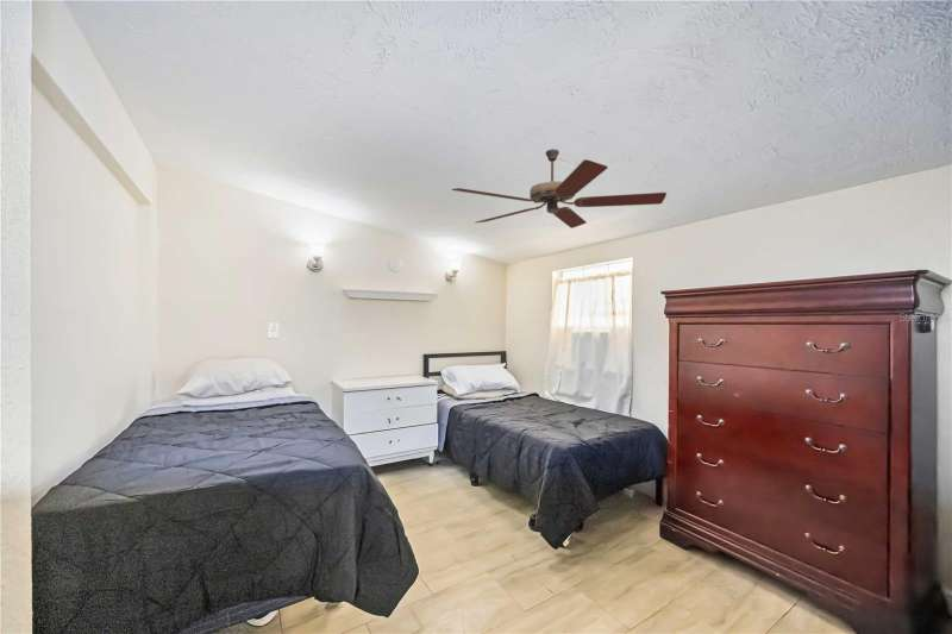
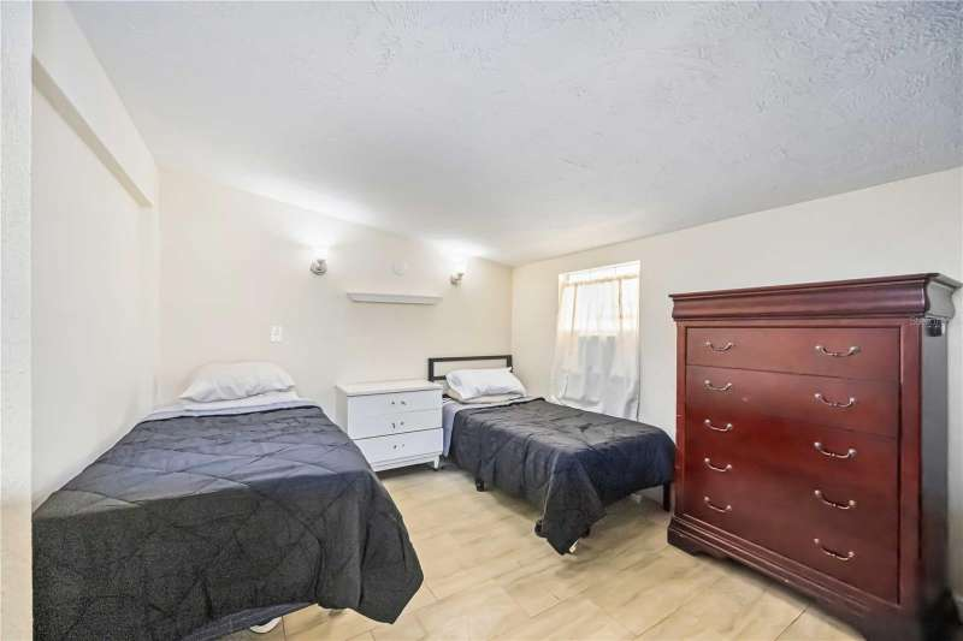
- ceiling fan [451,147,668,230]
